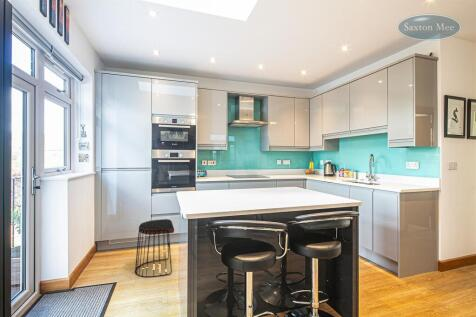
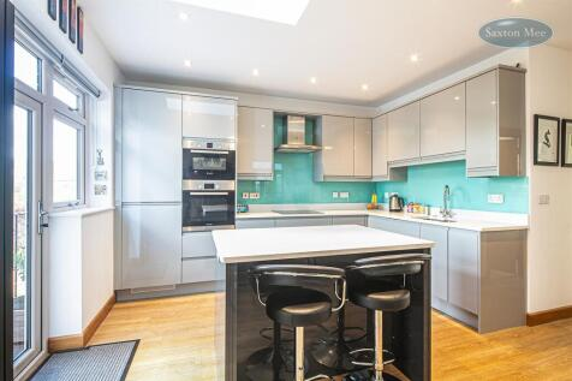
- stool [134,218,175,278]
